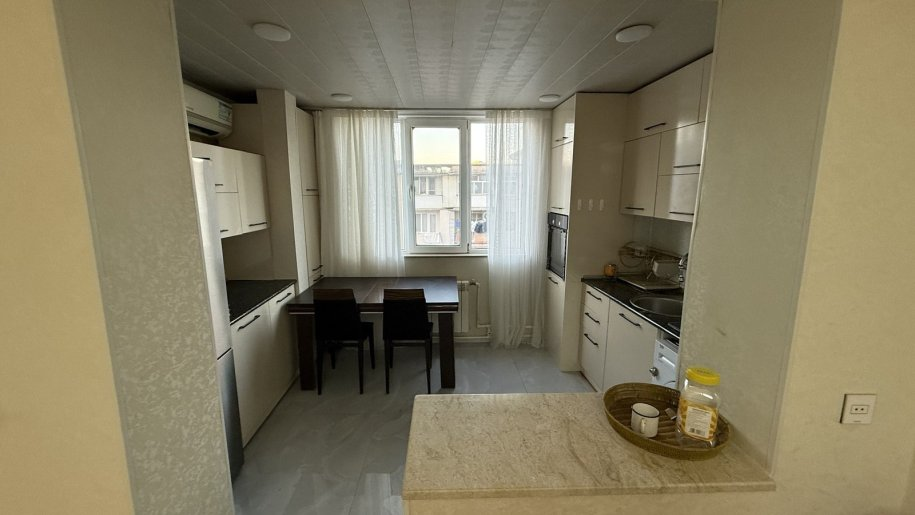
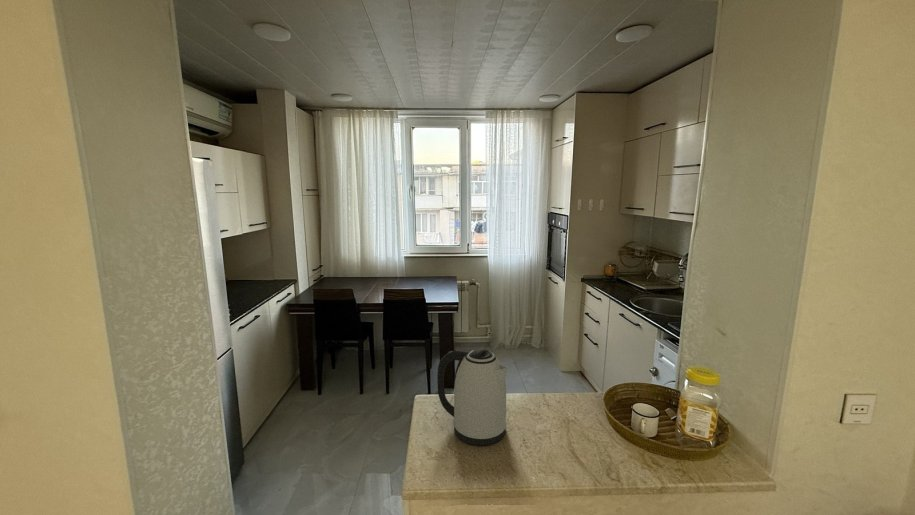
+ kettle [436,348,508,446]
